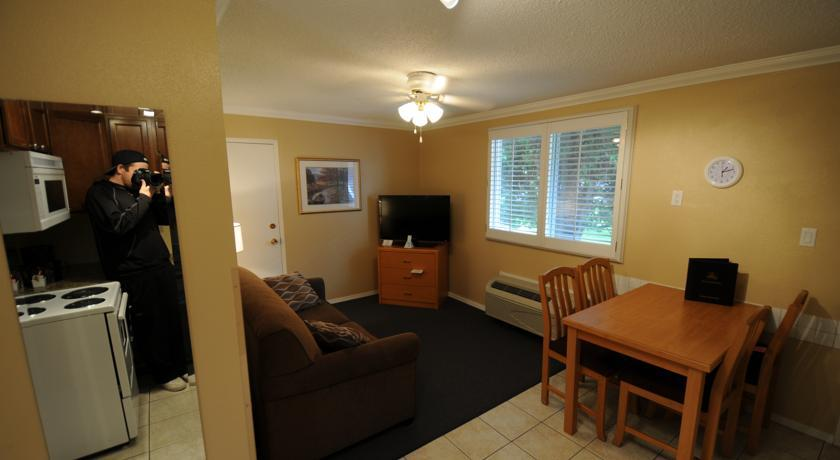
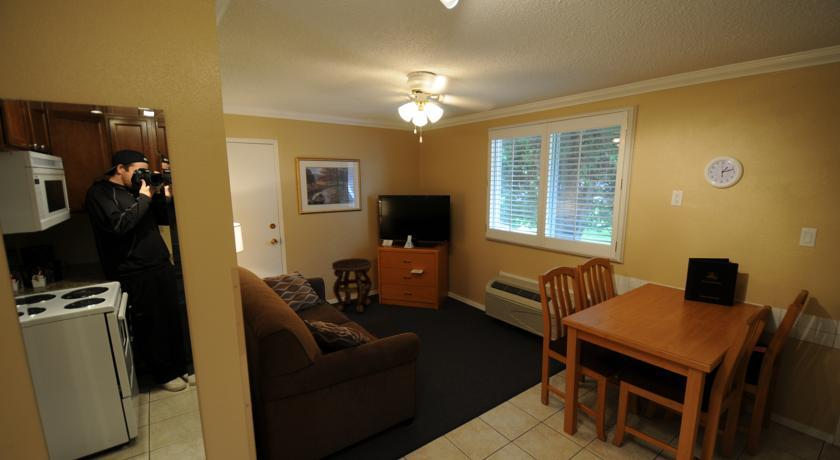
+ side table [331,257,373,314]
